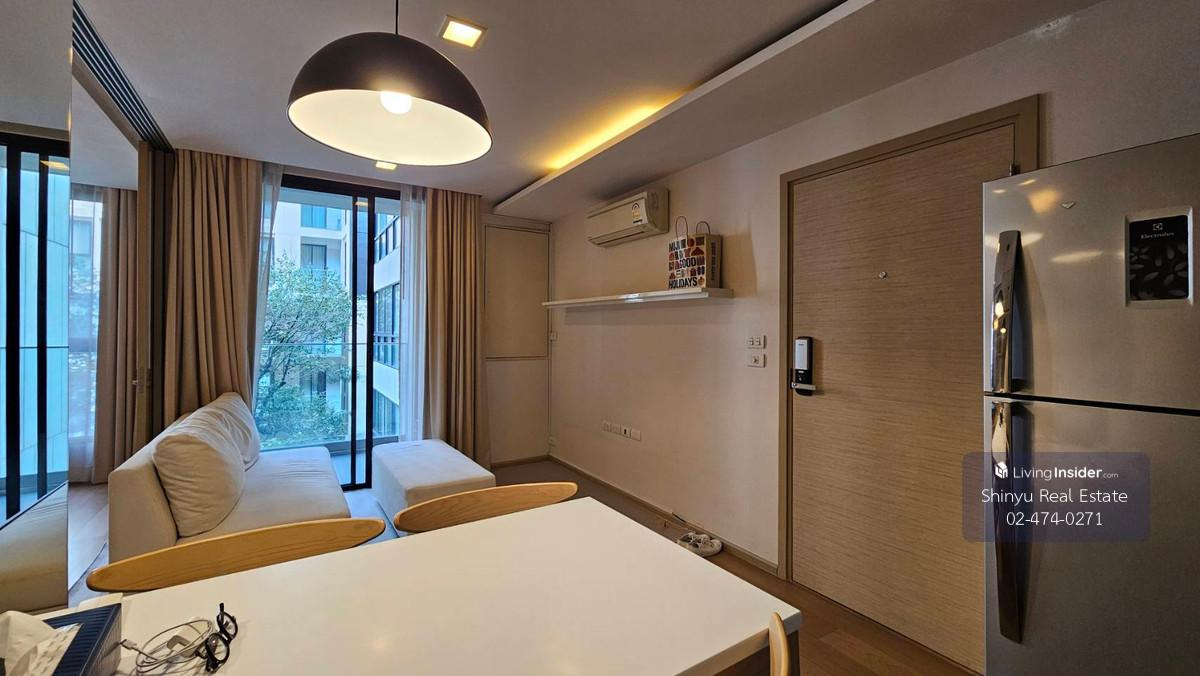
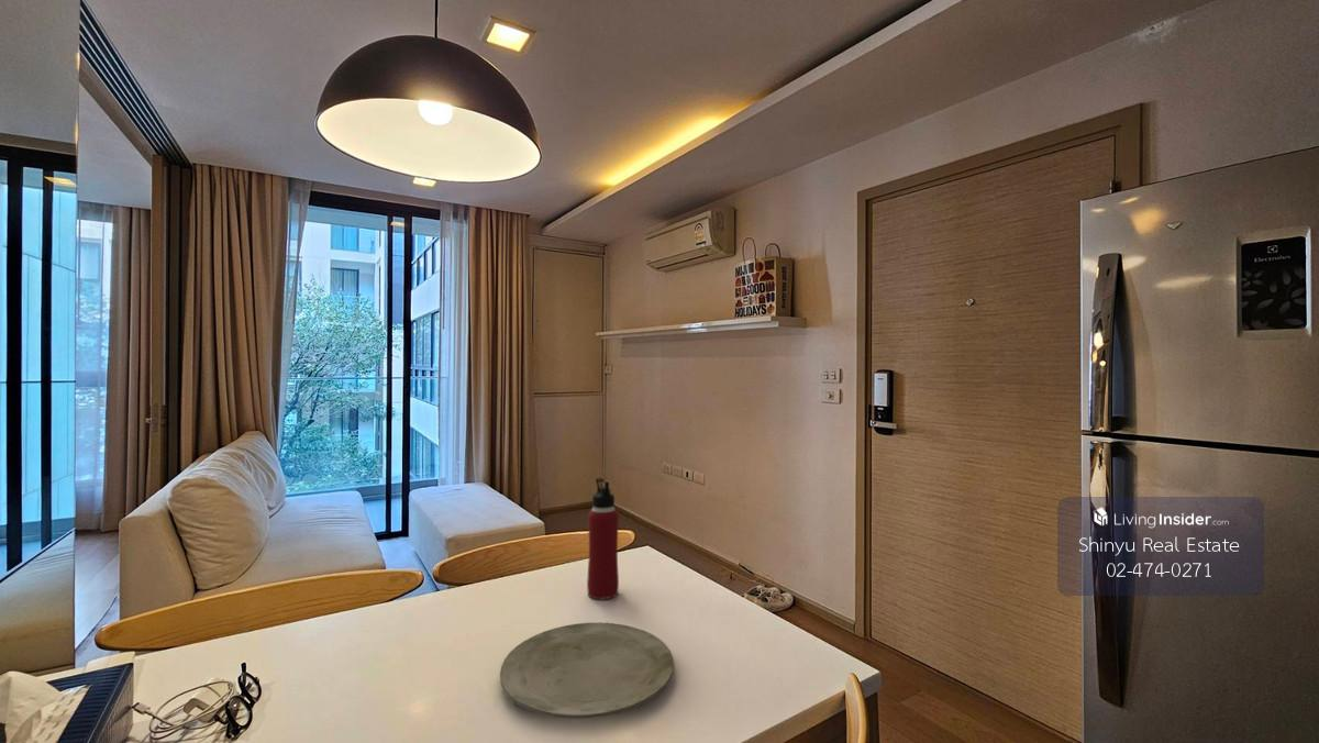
+ water bottle [586,477,620,600]
+ plate [499,621,675,719]
